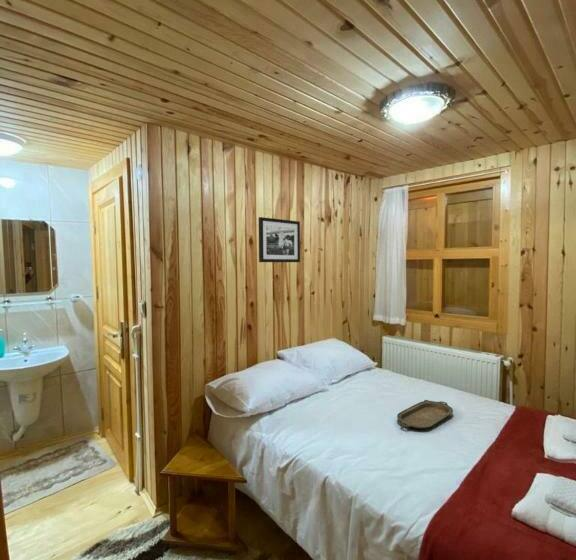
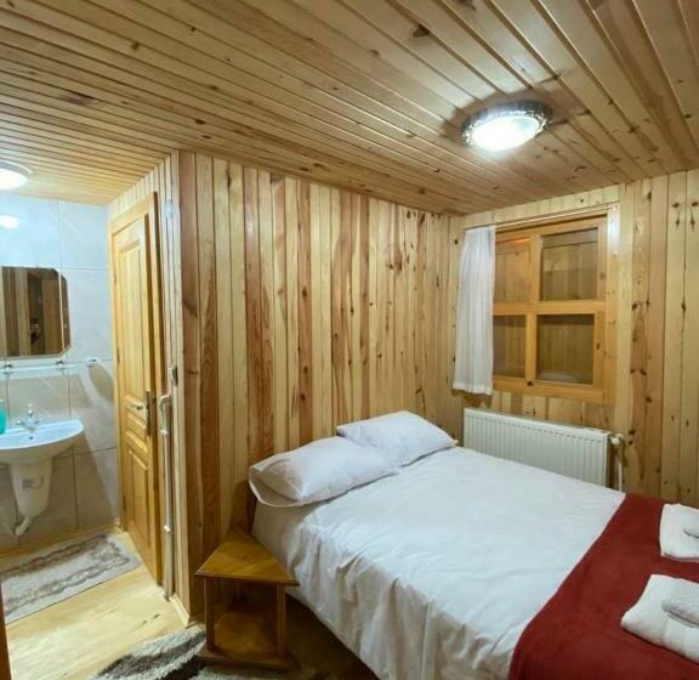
- serving tray [396,399,454,430]
- picture frame [258,216,301,263]
